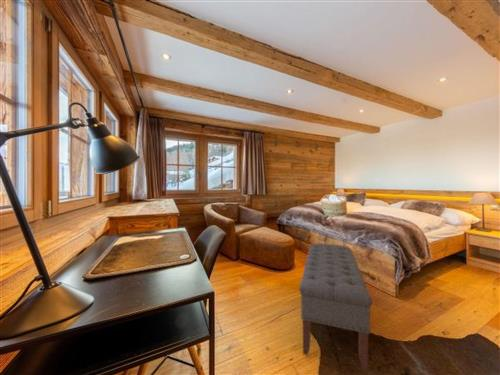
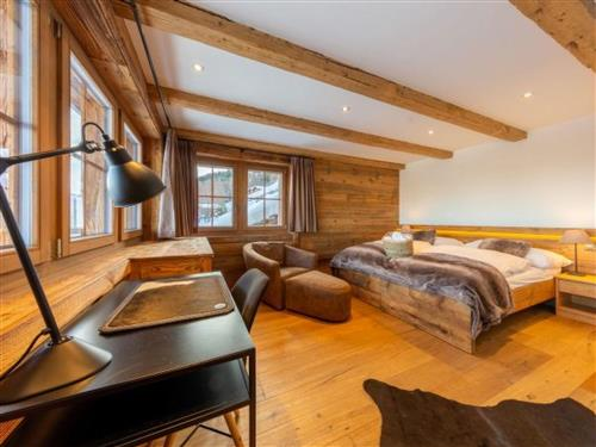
- bench [299,243,373,373]
